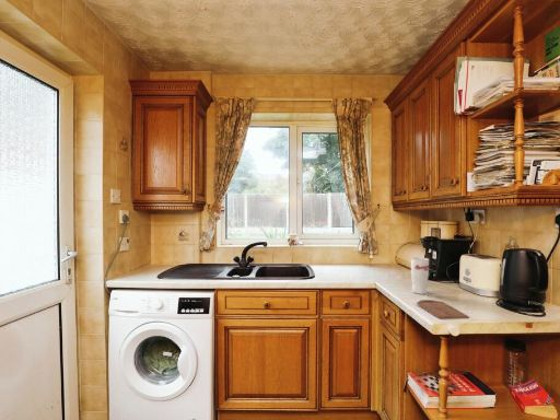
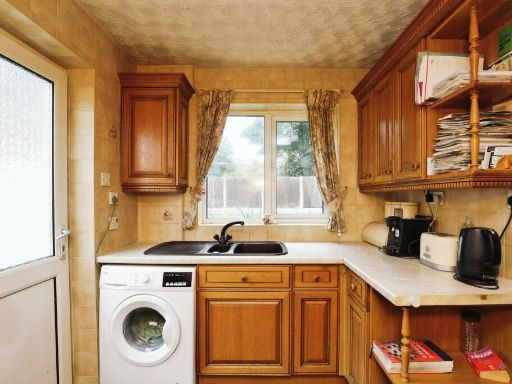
- cutting board [416,299,469,320]
- cup [410,256,430,295]
